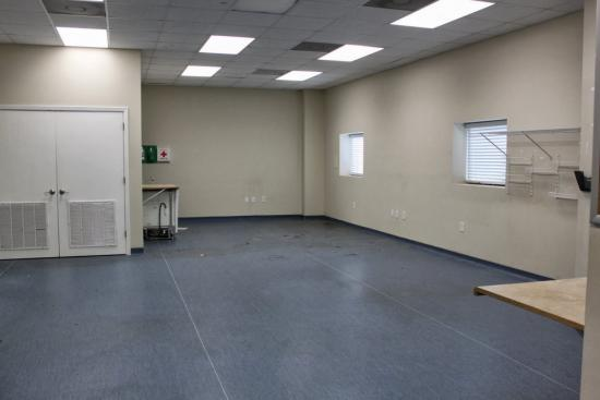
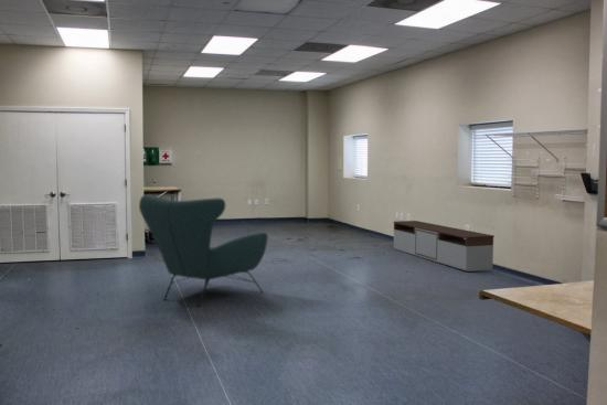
+ media console [393,220,496,273]
+ chair [138,193,269,308]
